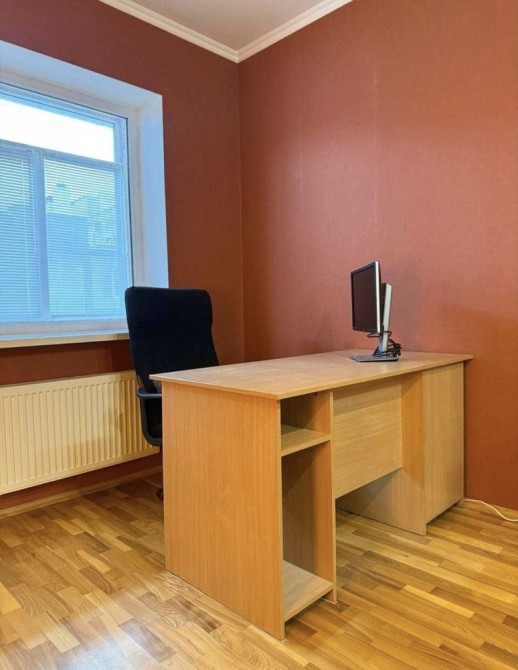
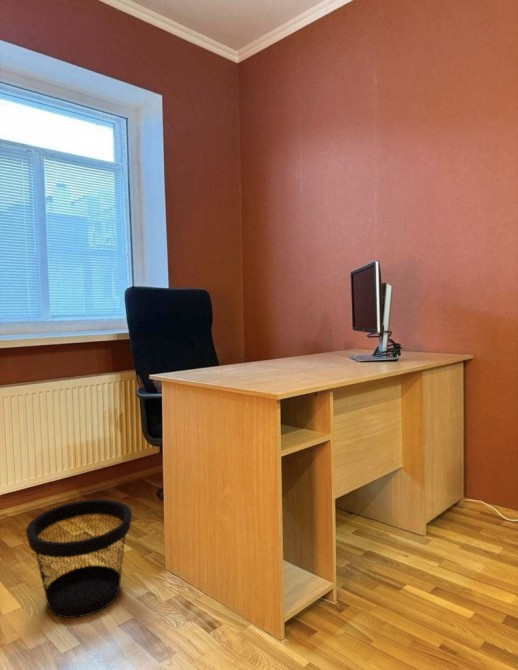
+ wastebasket [25,498,133,619]
